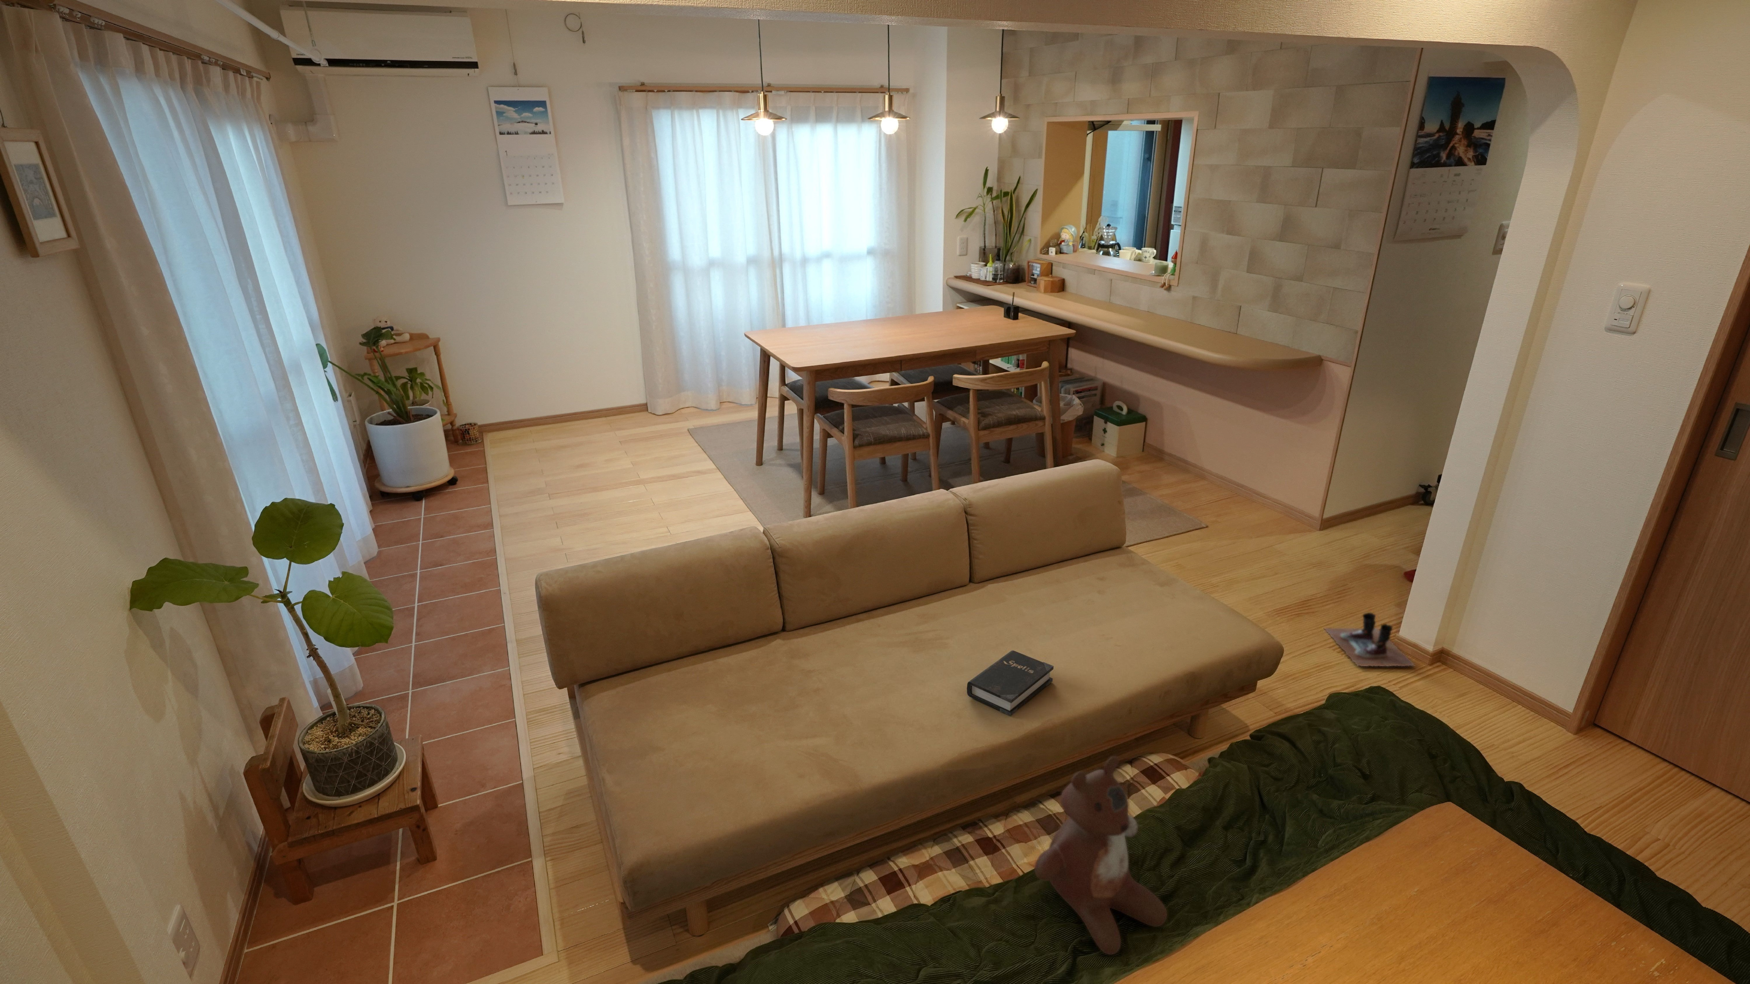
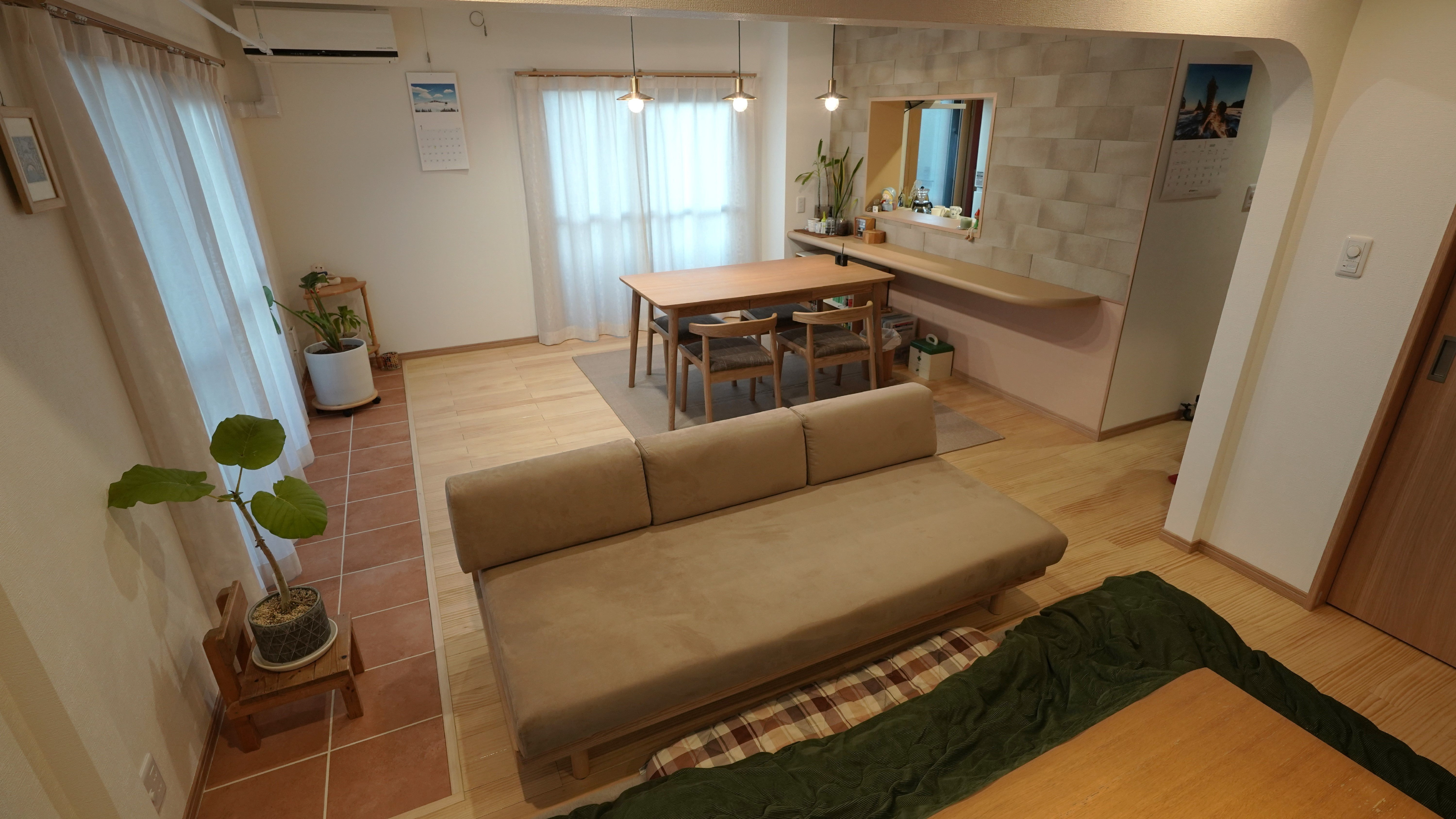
- stuffed bear [1034,756,1167,955]
- shoe [1323,613,1417,667]
- hardback book [966,650,1054,716]
